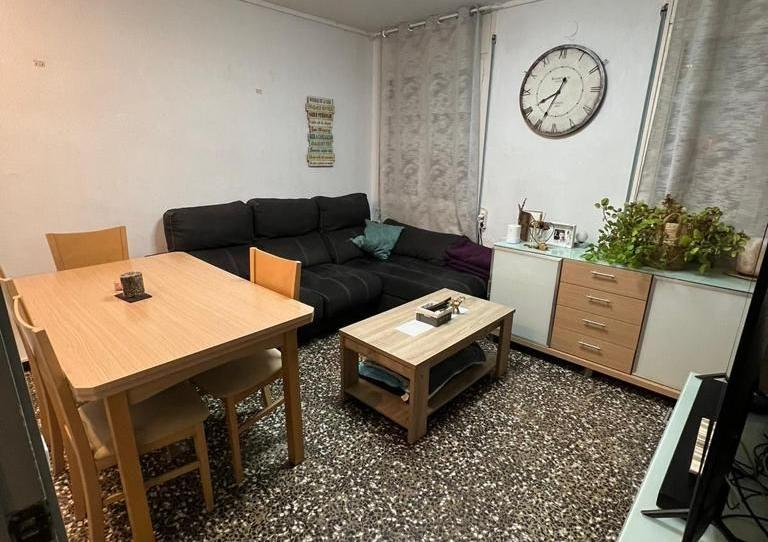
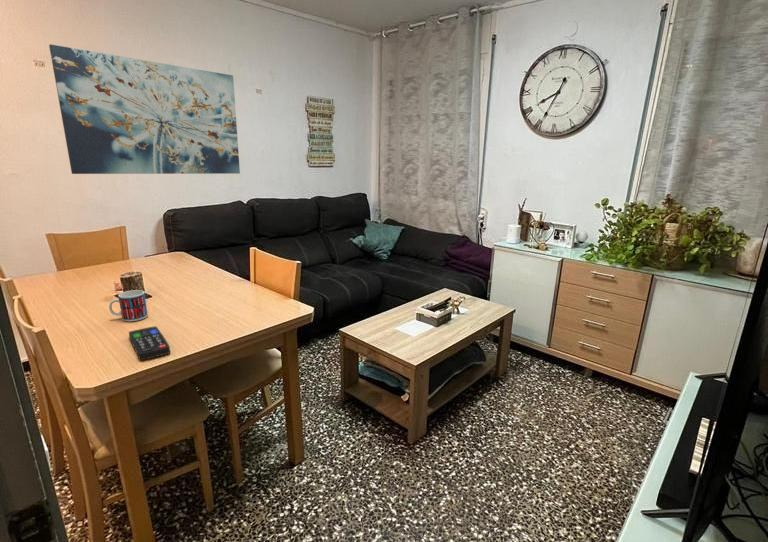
+ remote control [128,325,171,361]
+ mug [108,289,149,322]
+ wall art [48,43,241,175]
